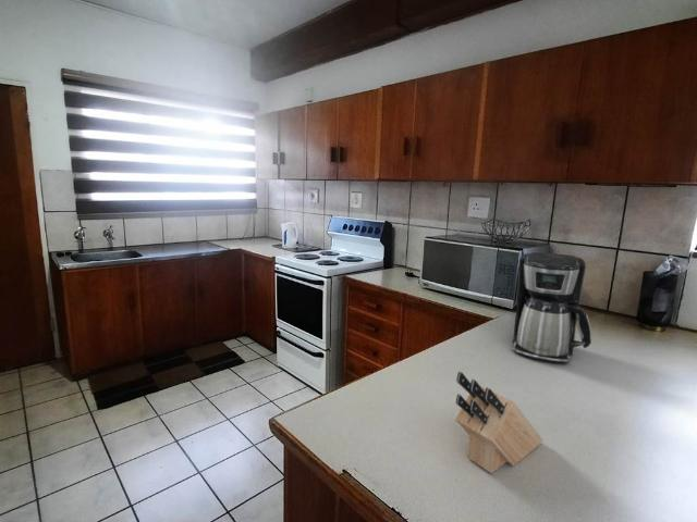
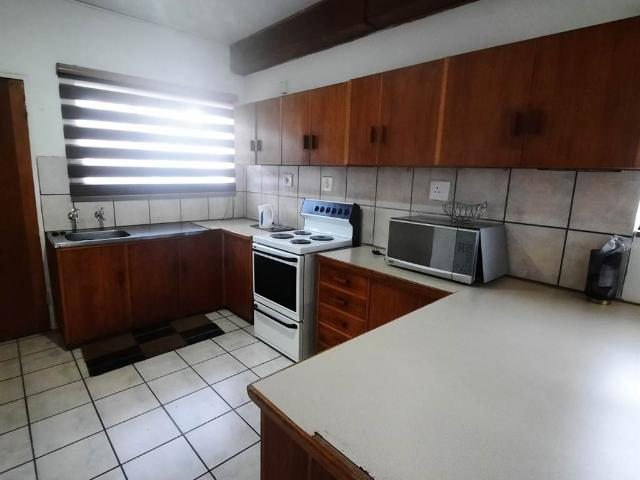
- knife block [454,371,545,474]
- coffee maker [511,251,592,364]
